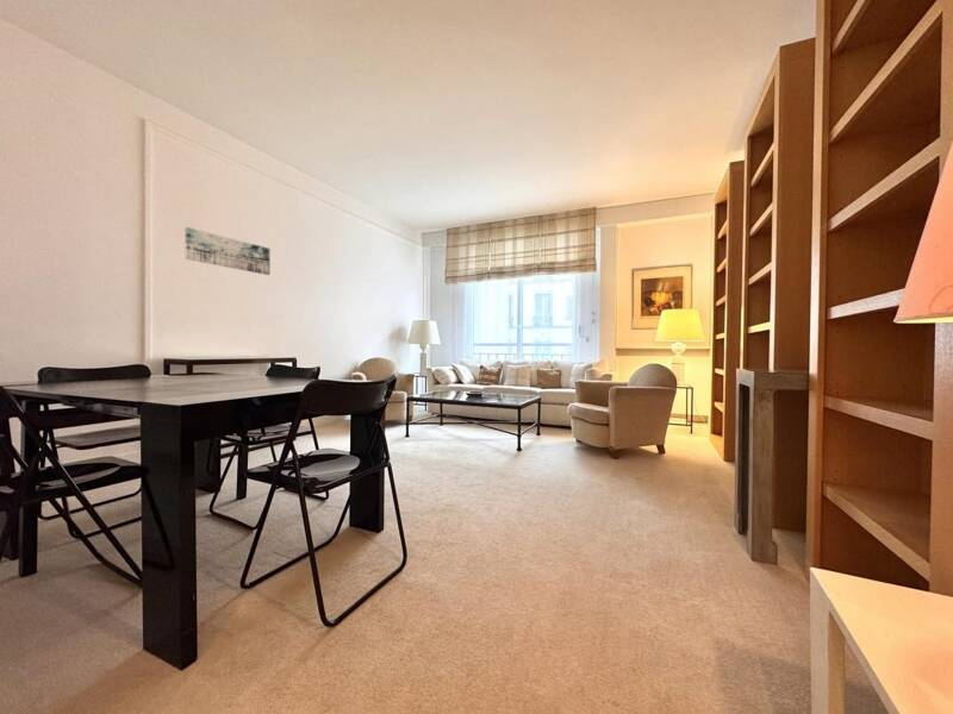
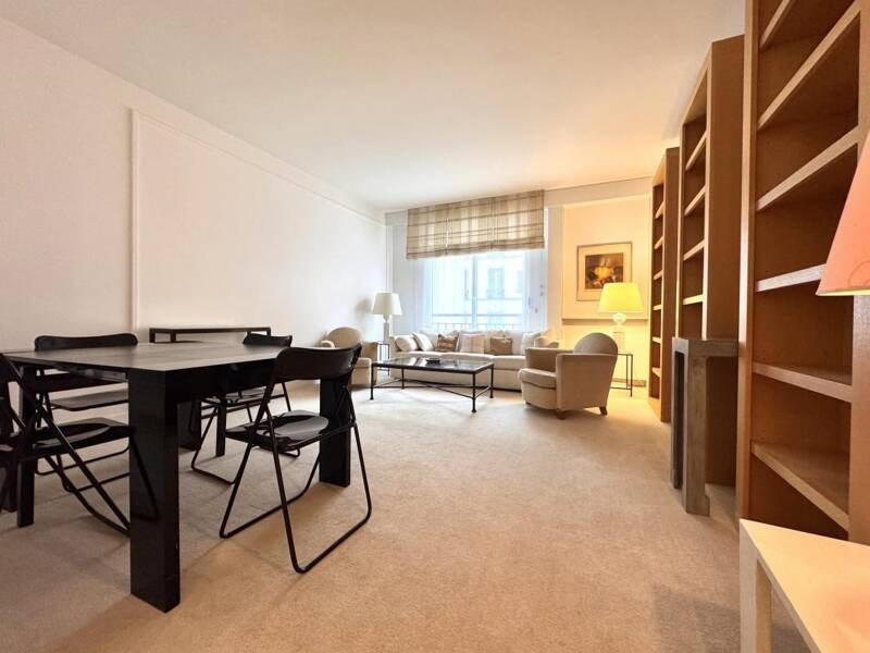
- wall art [183,226,270,276]
